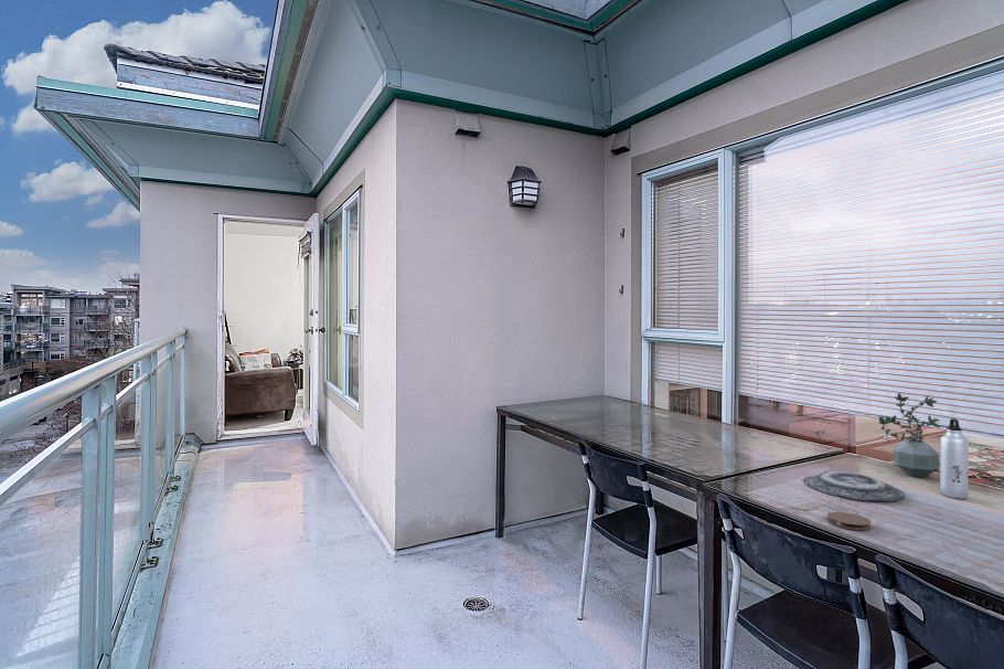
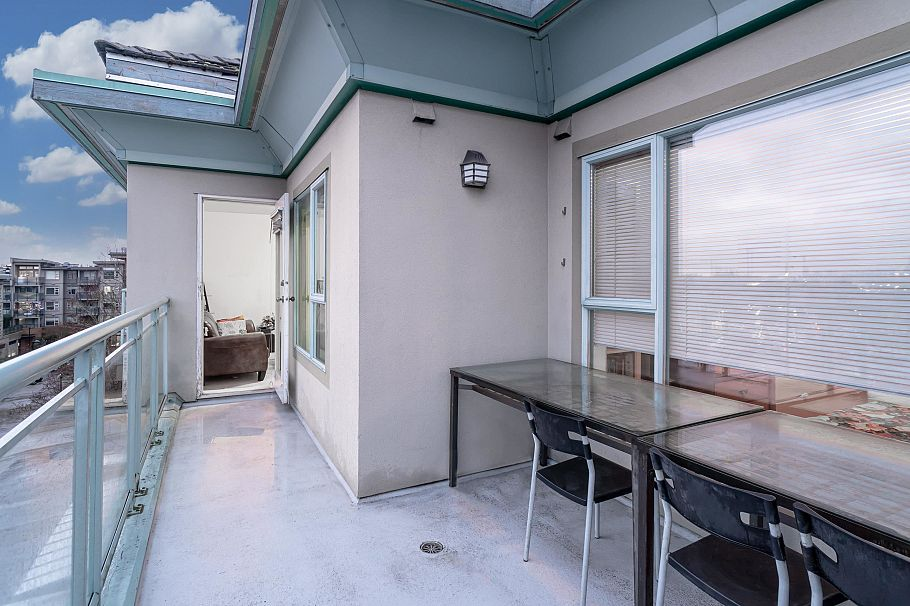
- plate [803,470,906,502]
- water bottle [939,417,970,500]
- potted plant [878,392,941,478]
- coaster [826,511,872,531]
